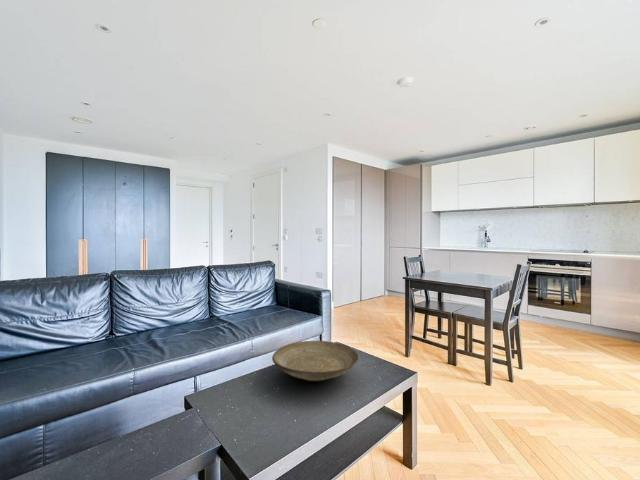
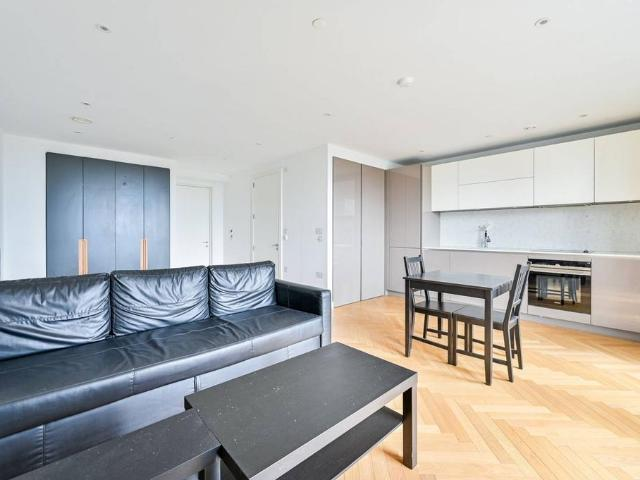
- decorative bowl [271,340,359,382]
